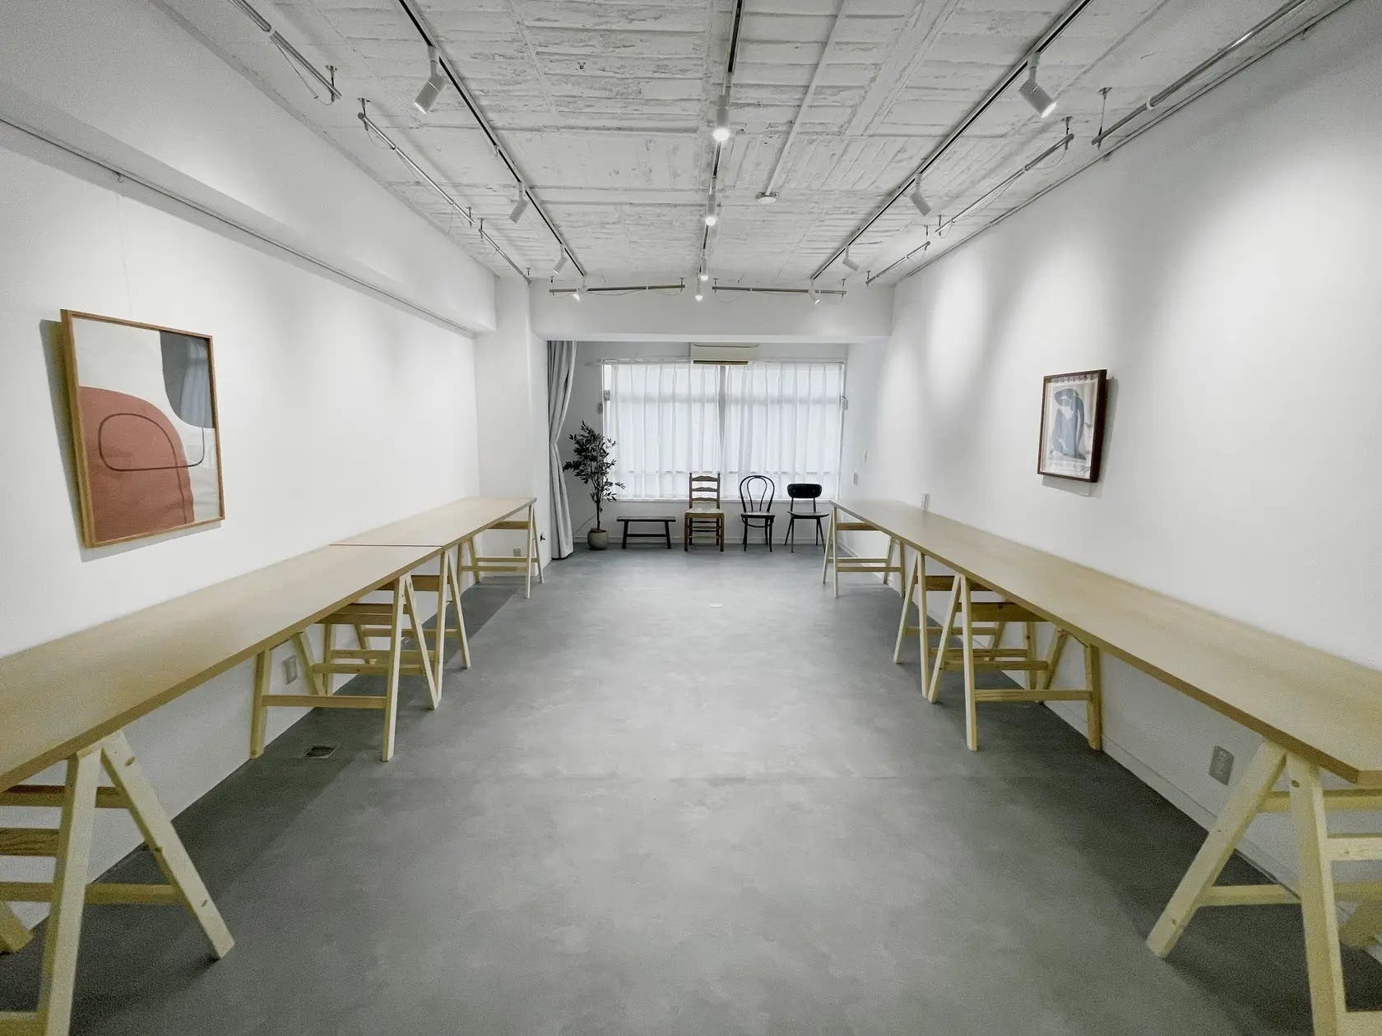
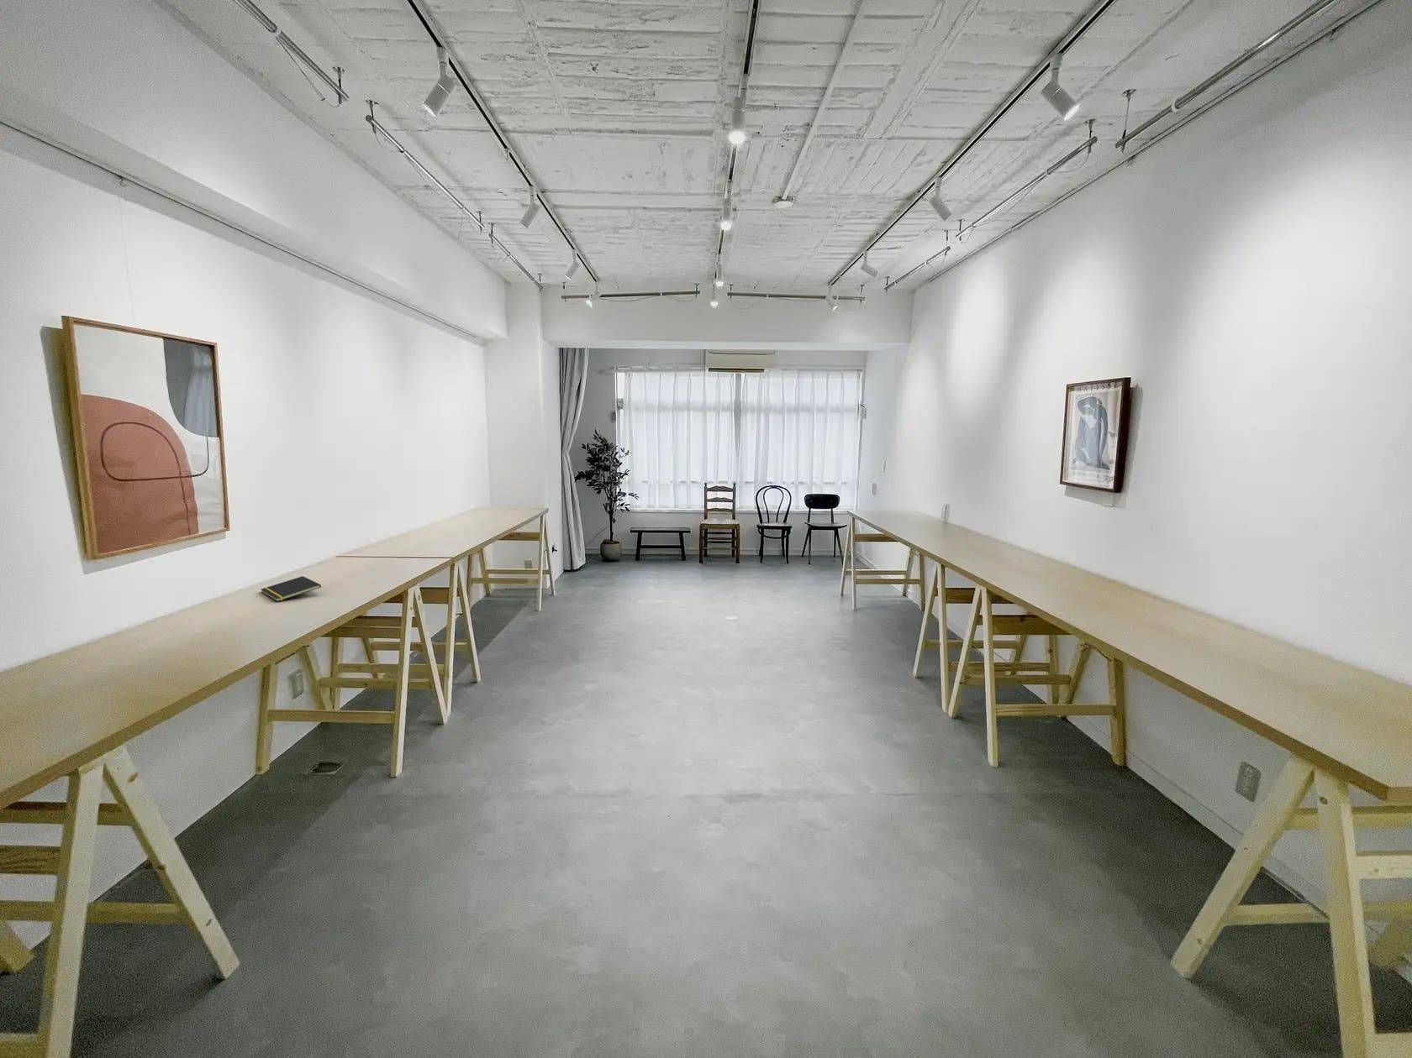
+ notepad [260,576,322,602]
